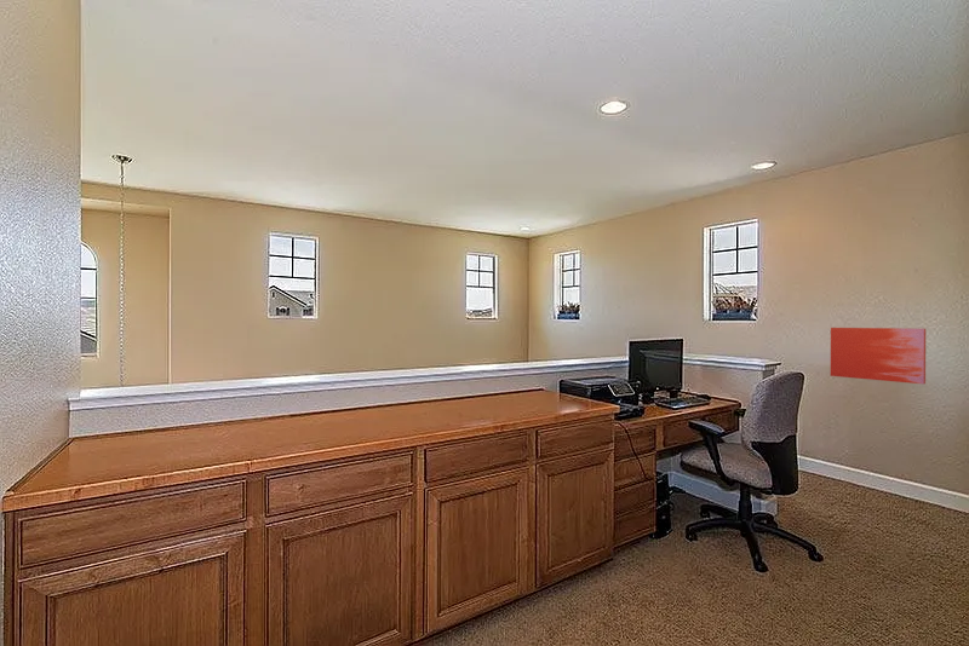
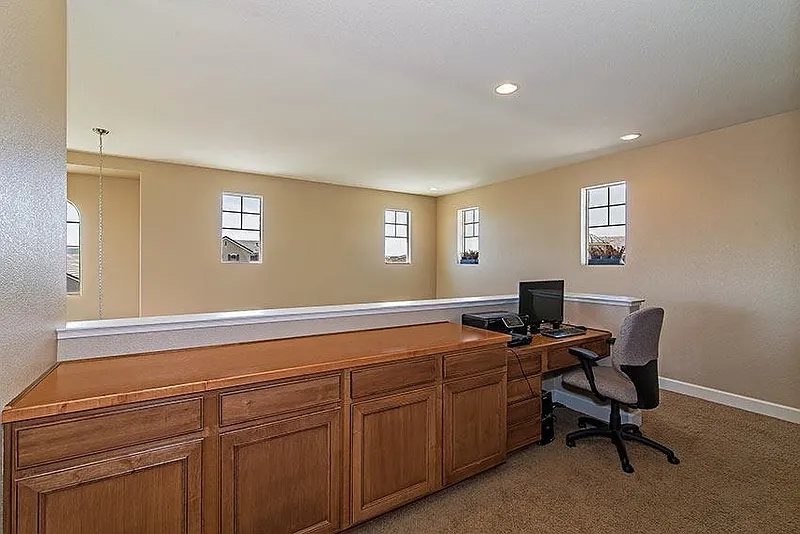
- wall art [830,327,927,386]
